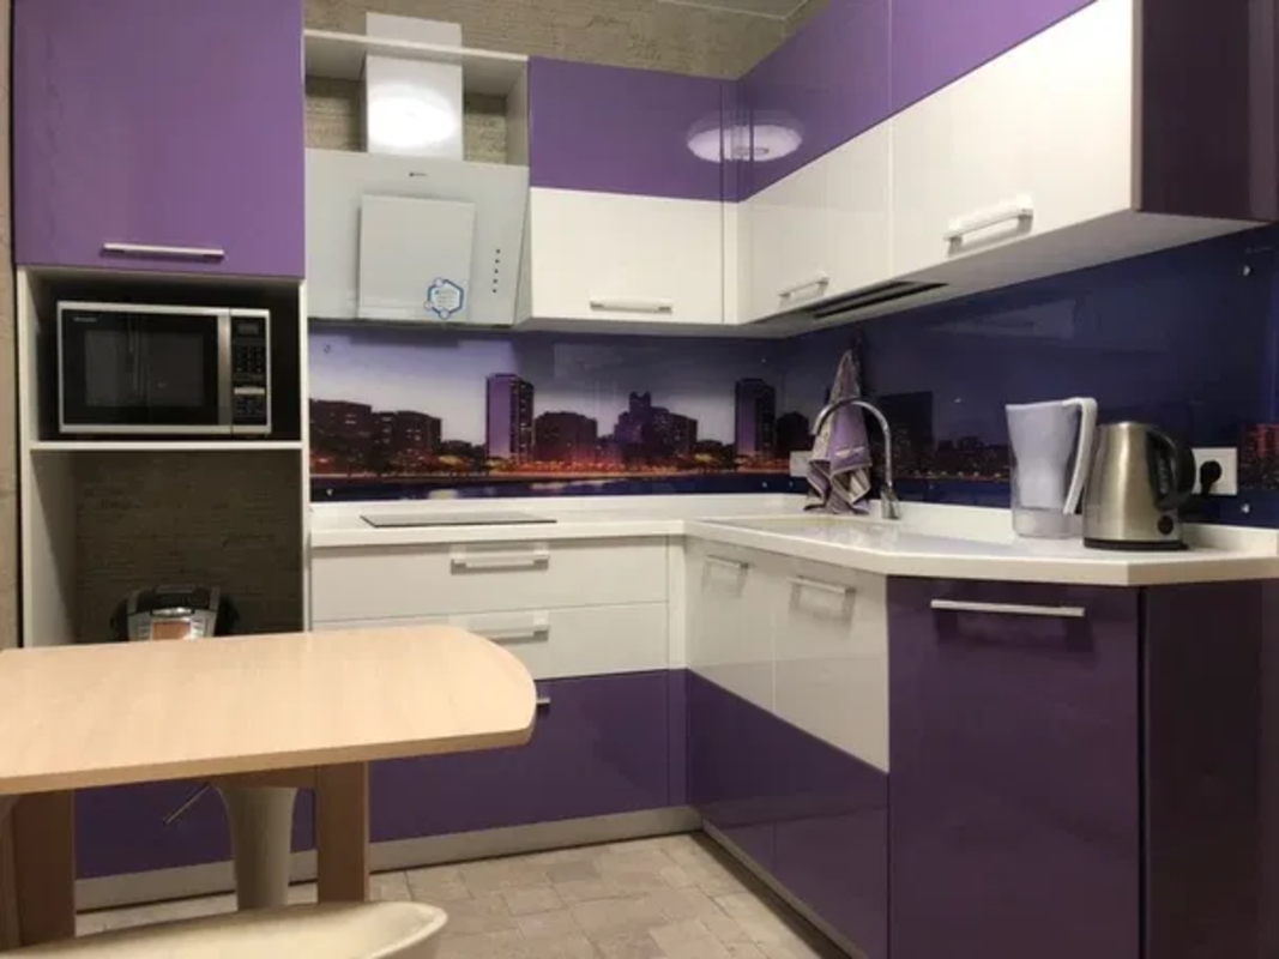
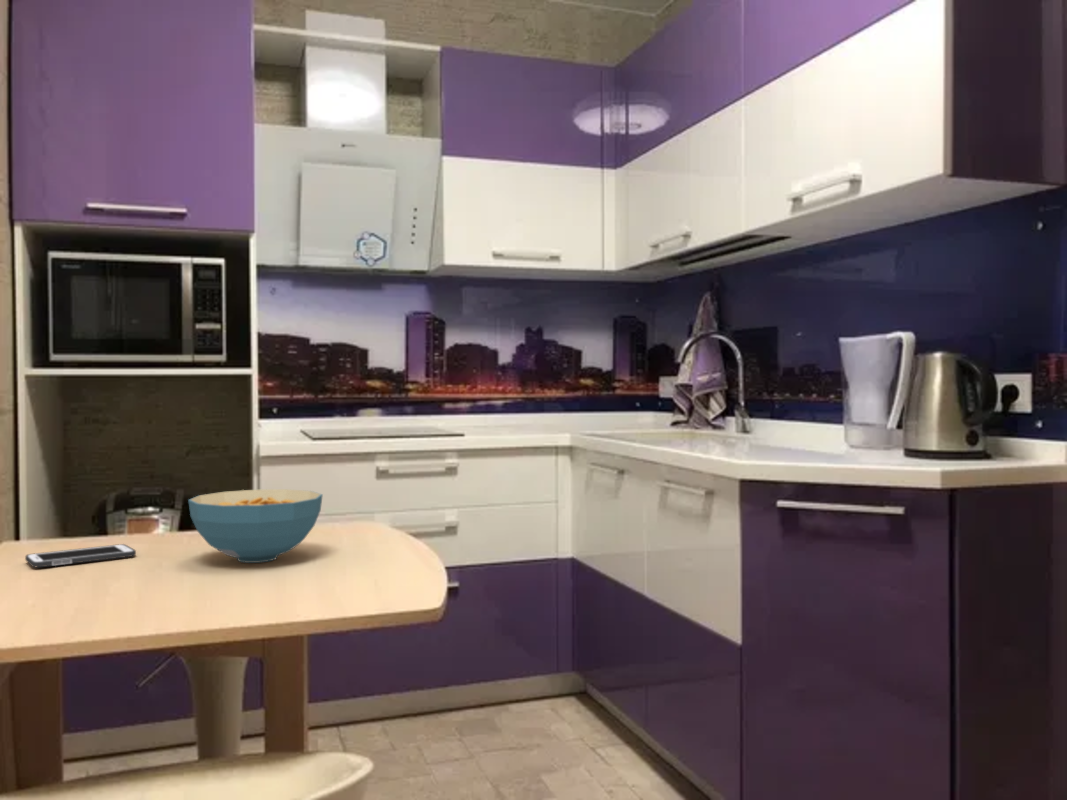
+ cell phone [24,543,137,568]
+ cereal bowl [187,488,324,564]
